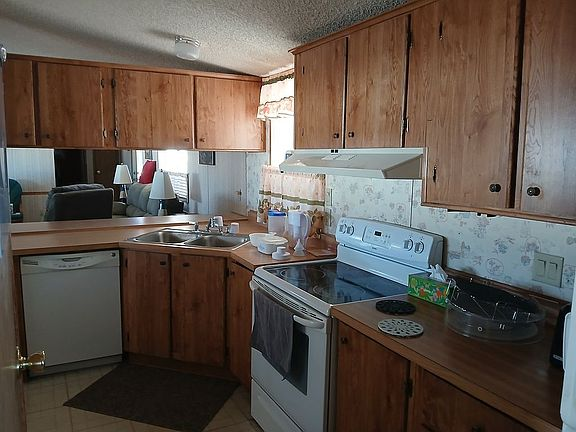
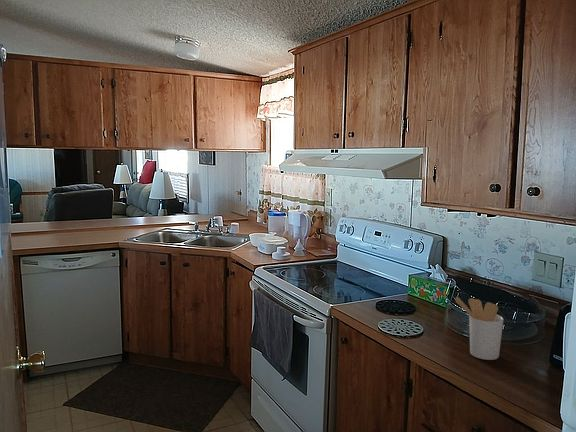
+ utensil holder [454,296,504,361]
